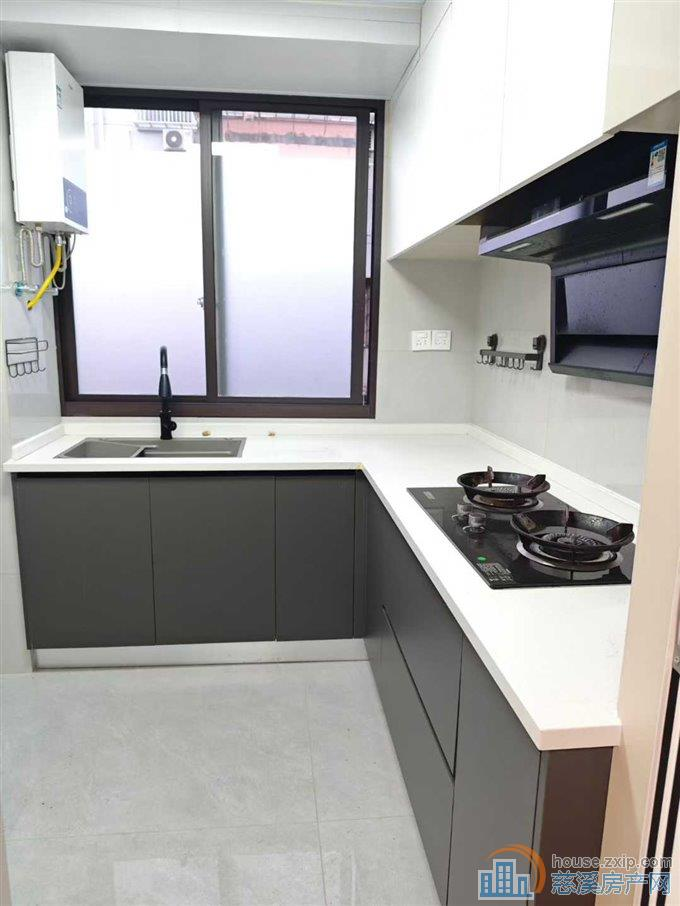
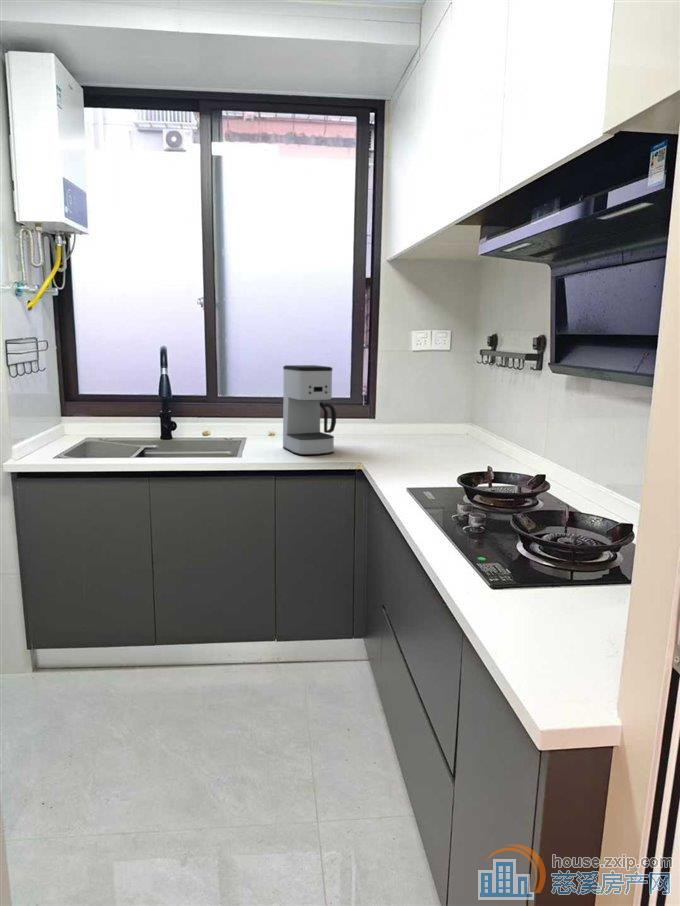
+ coffee maker [282,364,337,456]
